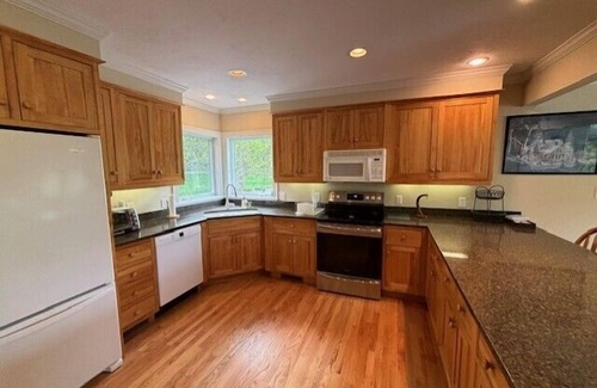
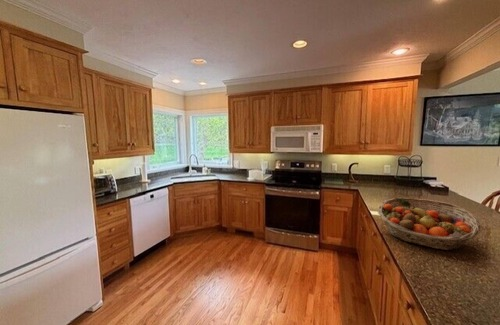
+ fruit basket [377,197,482,251]
